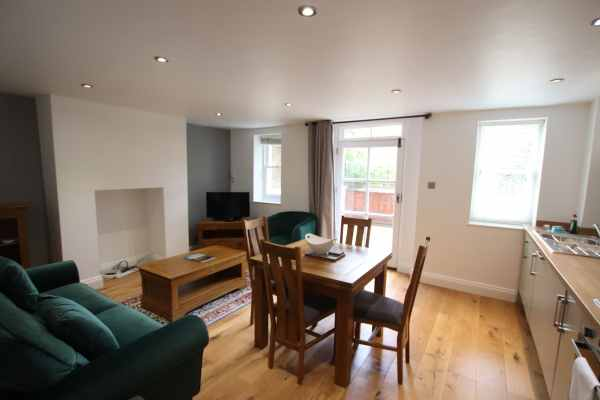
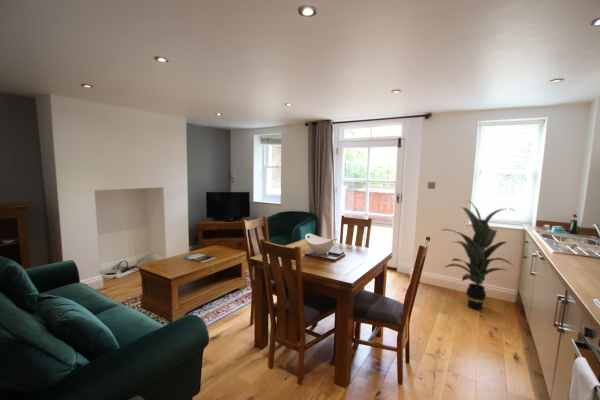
+ indoor plant [442,200,517,311]
